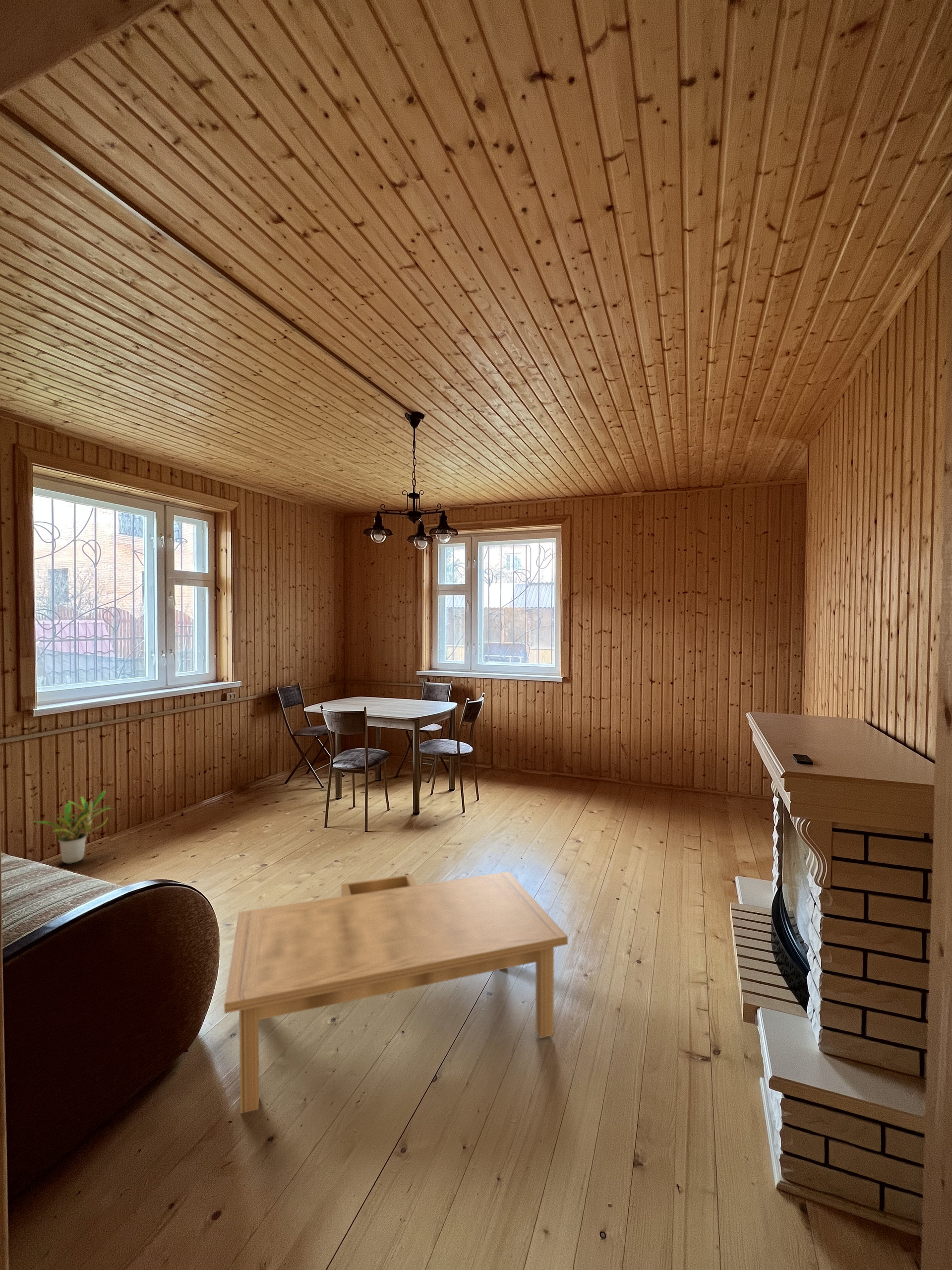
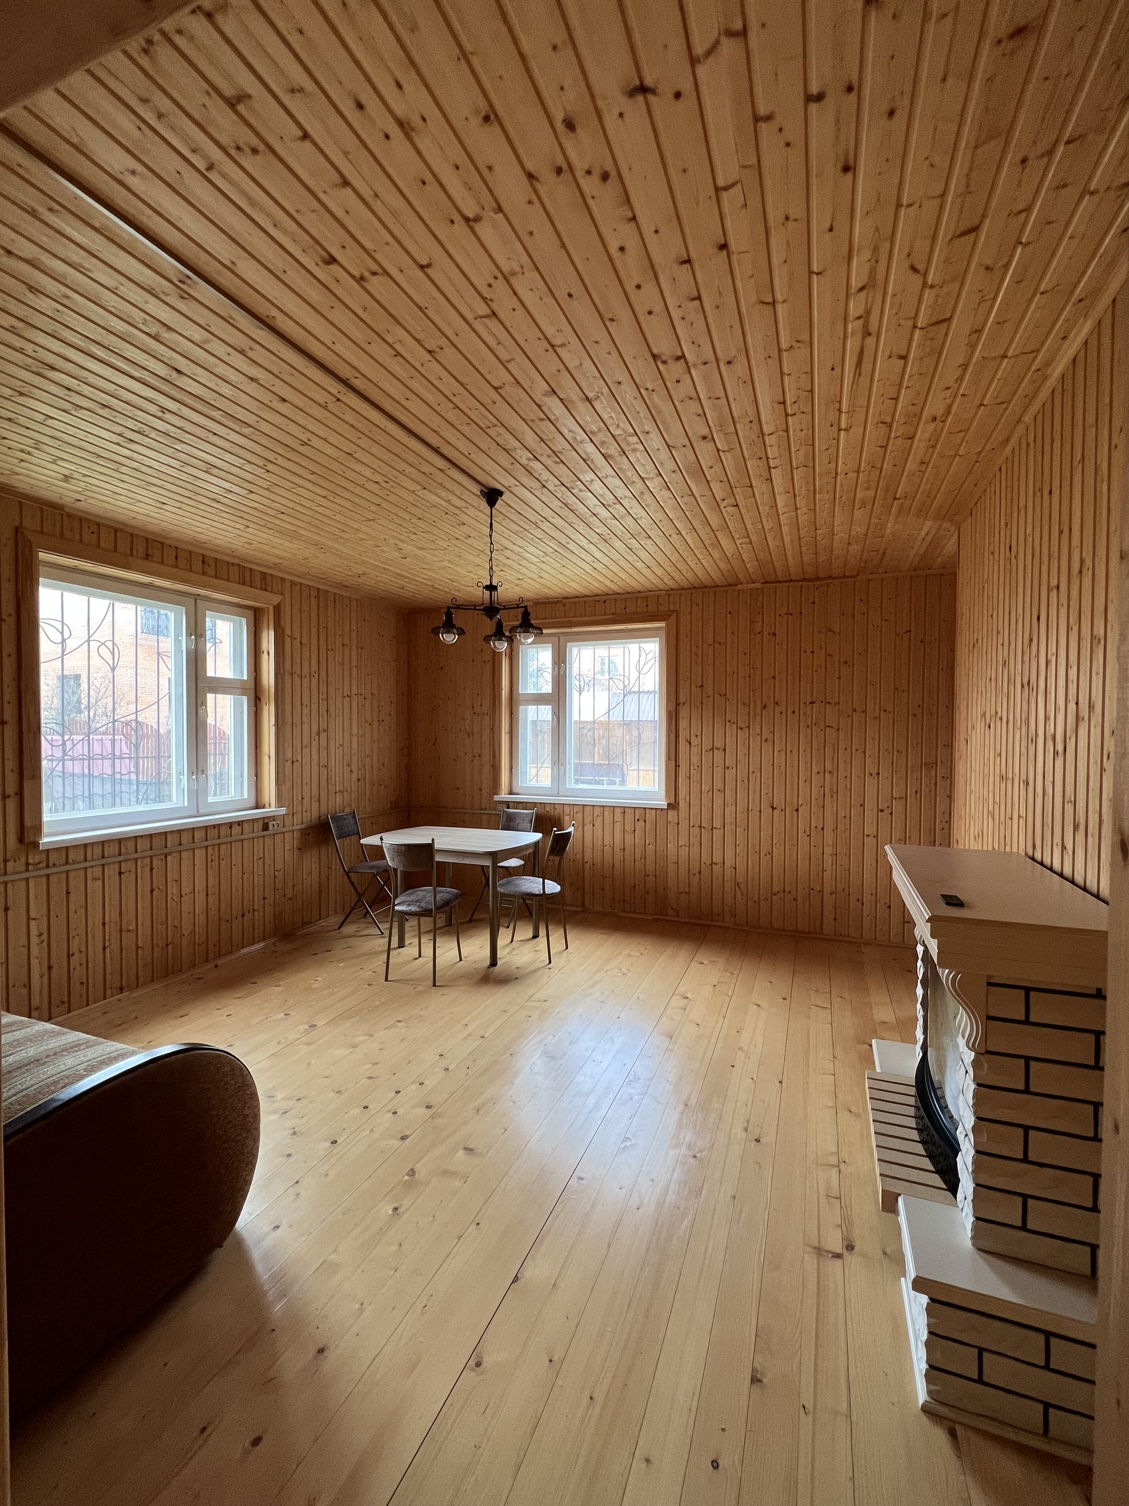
- potted plant [25,790,116,864]
- coffee table [224,871,568,1114]
